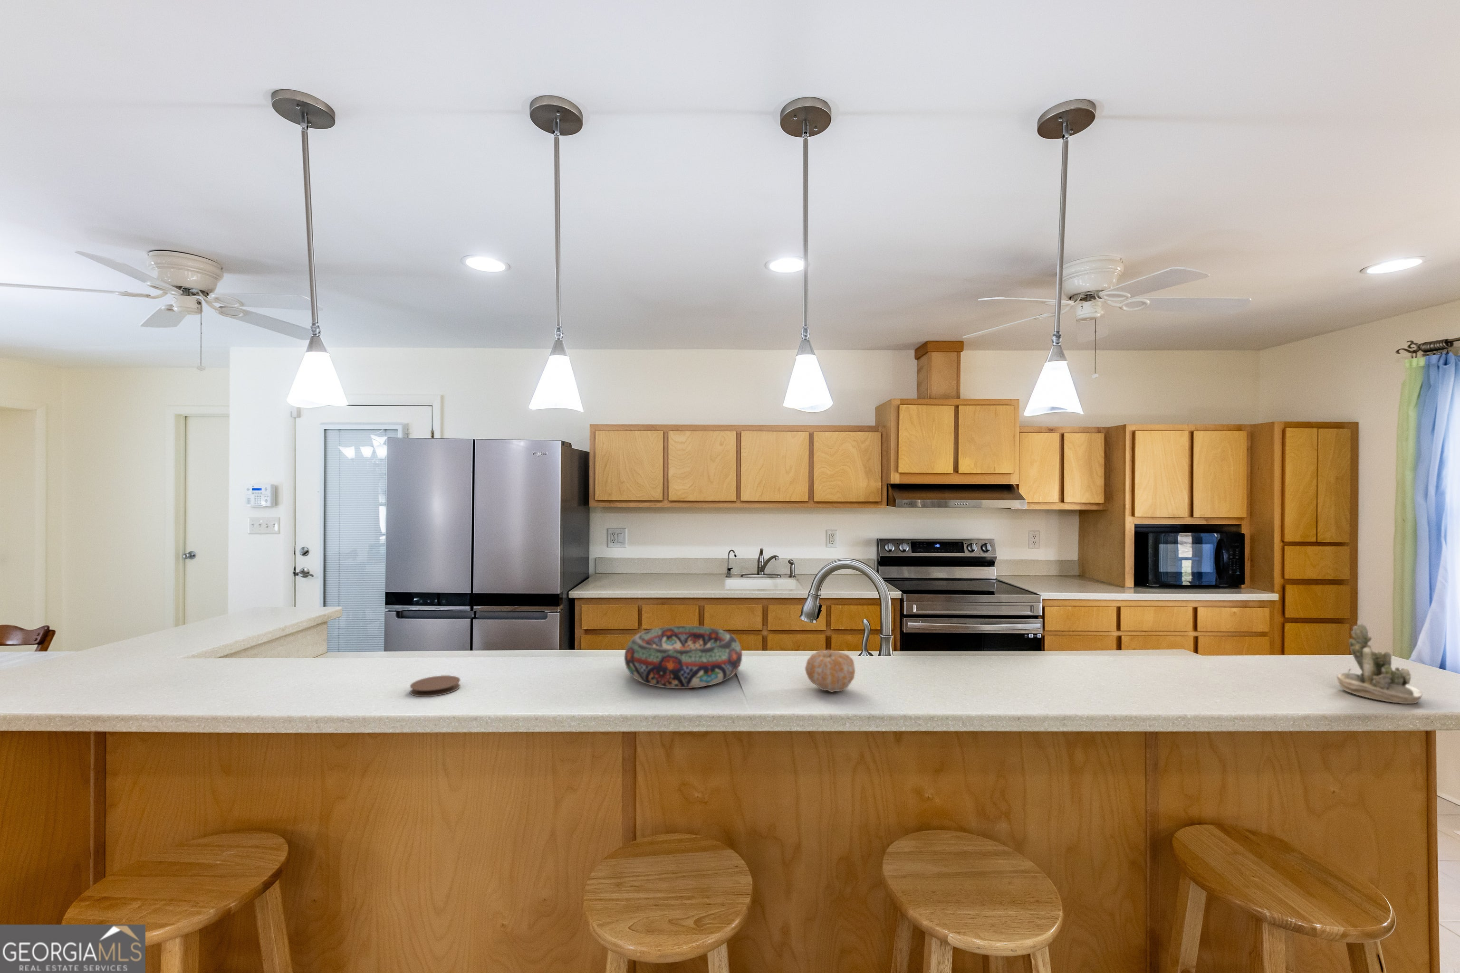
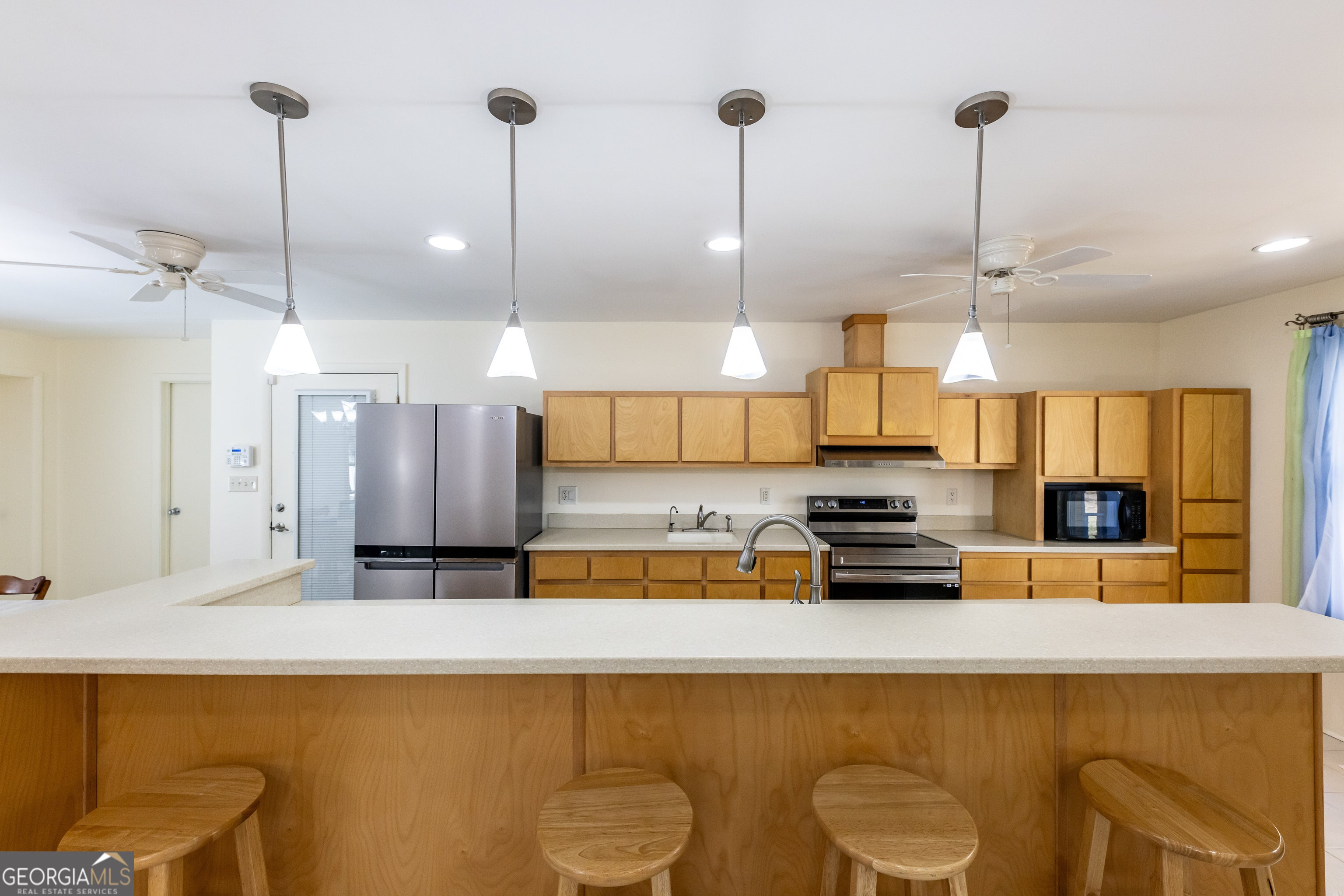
- decorative bowl [624,626,743,690]
- succulent planter [1336,622,1423,704]
- coaster [410,674,461,697]
- fruit [805,649,856,693]
